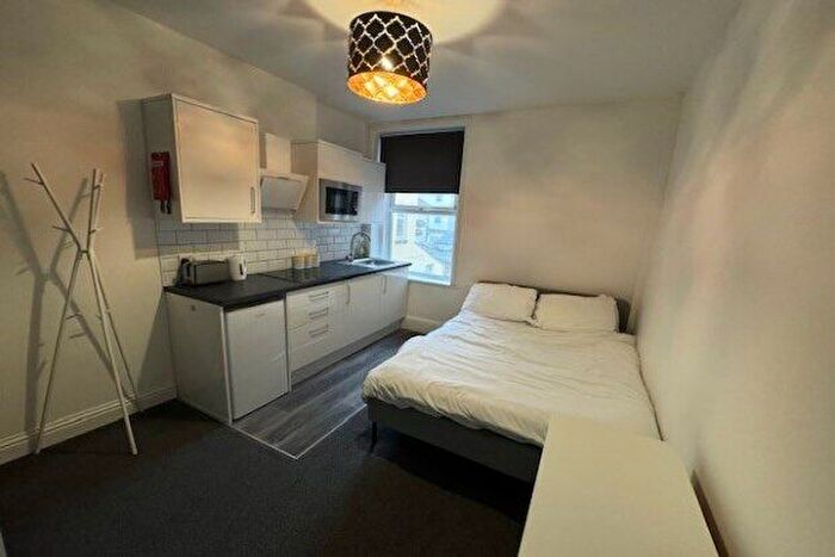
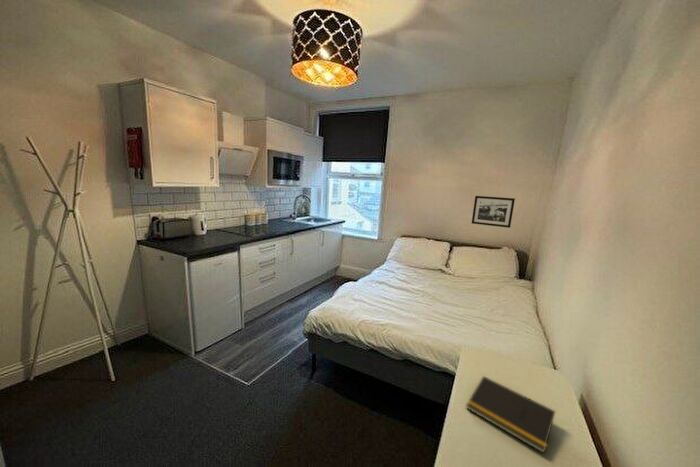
+ notepad [465,375,556,454]
+ picture frame [471,195,516,229]
